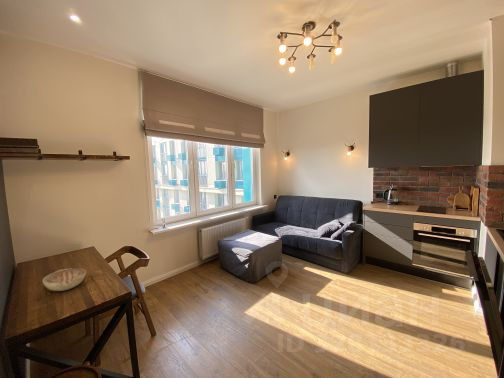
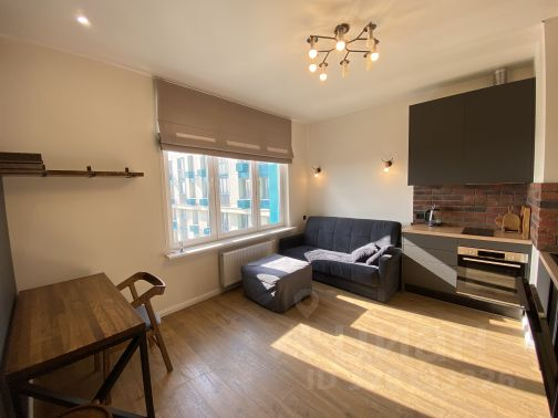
- decorative bowl [41,267,87,292]
